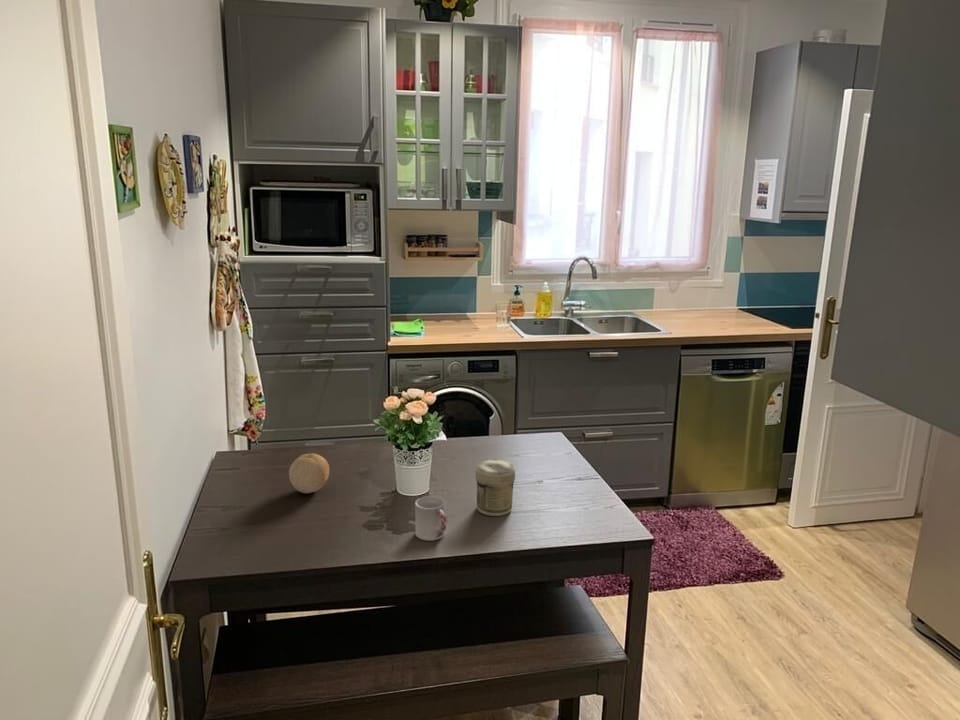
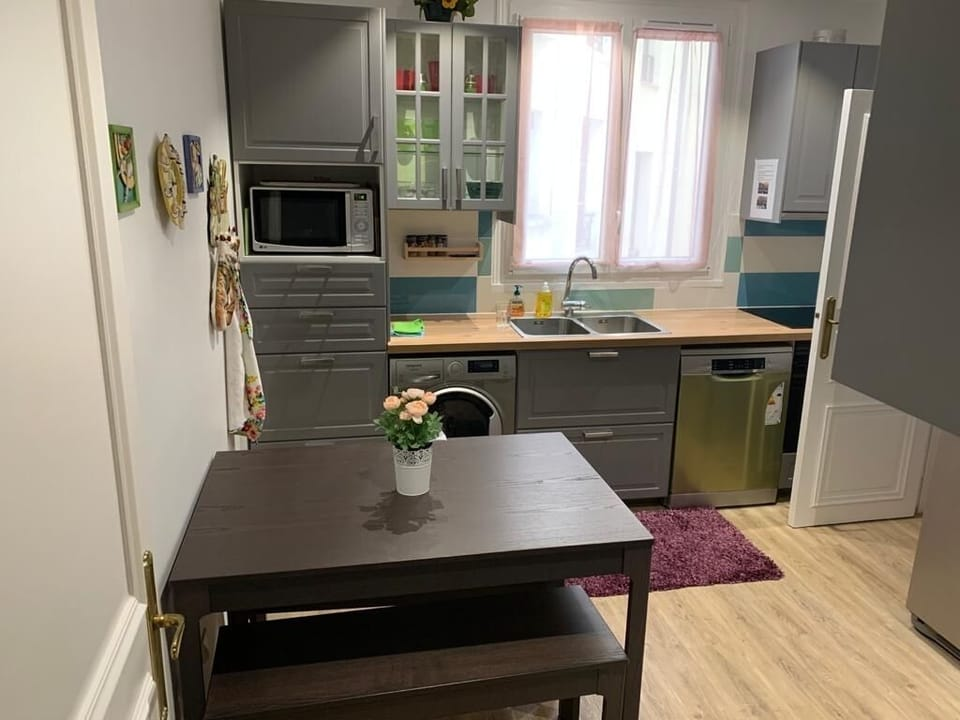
- fruit [288,453,330,494]
- jar [474,458,516,517]
- cup [414,495,447,542]
